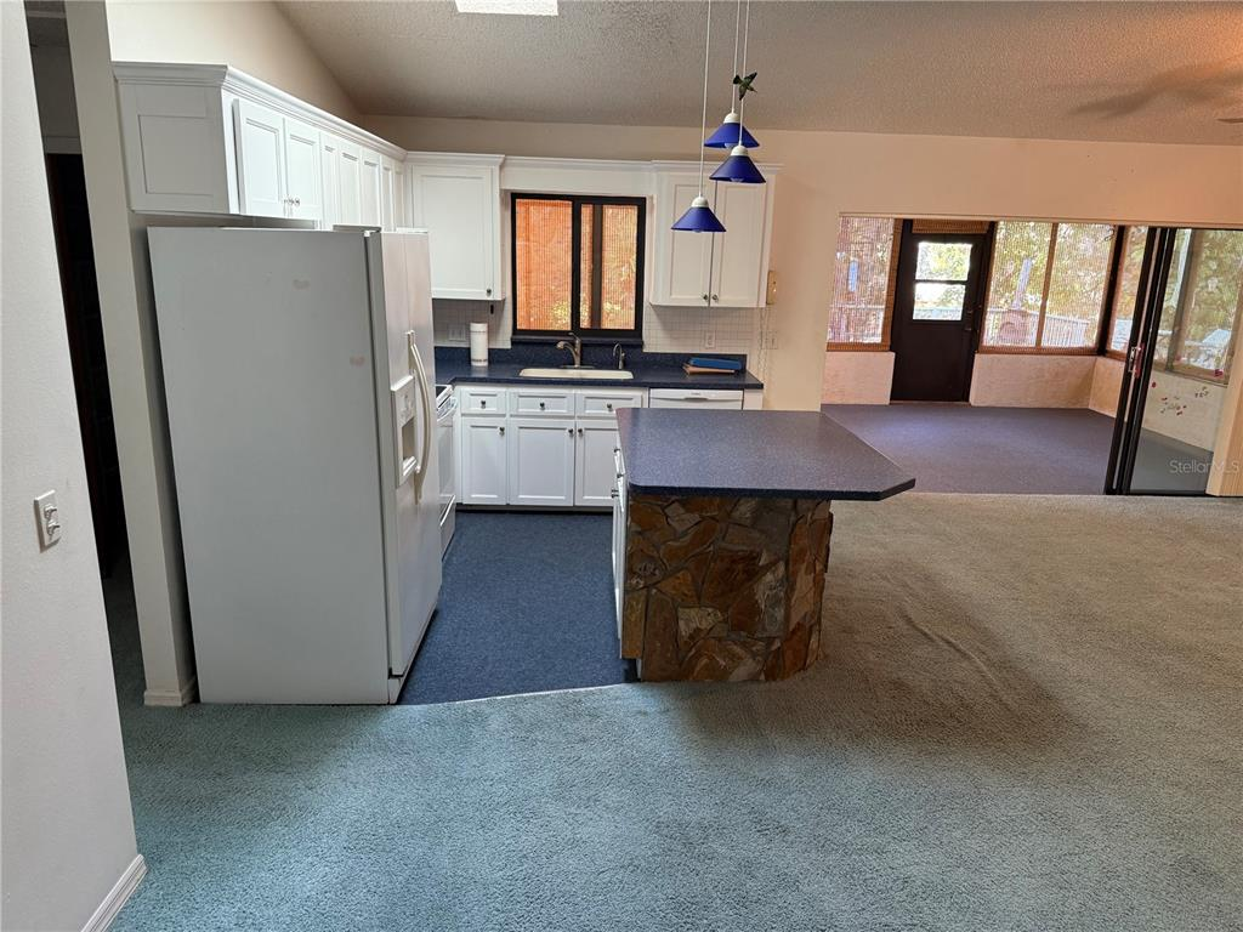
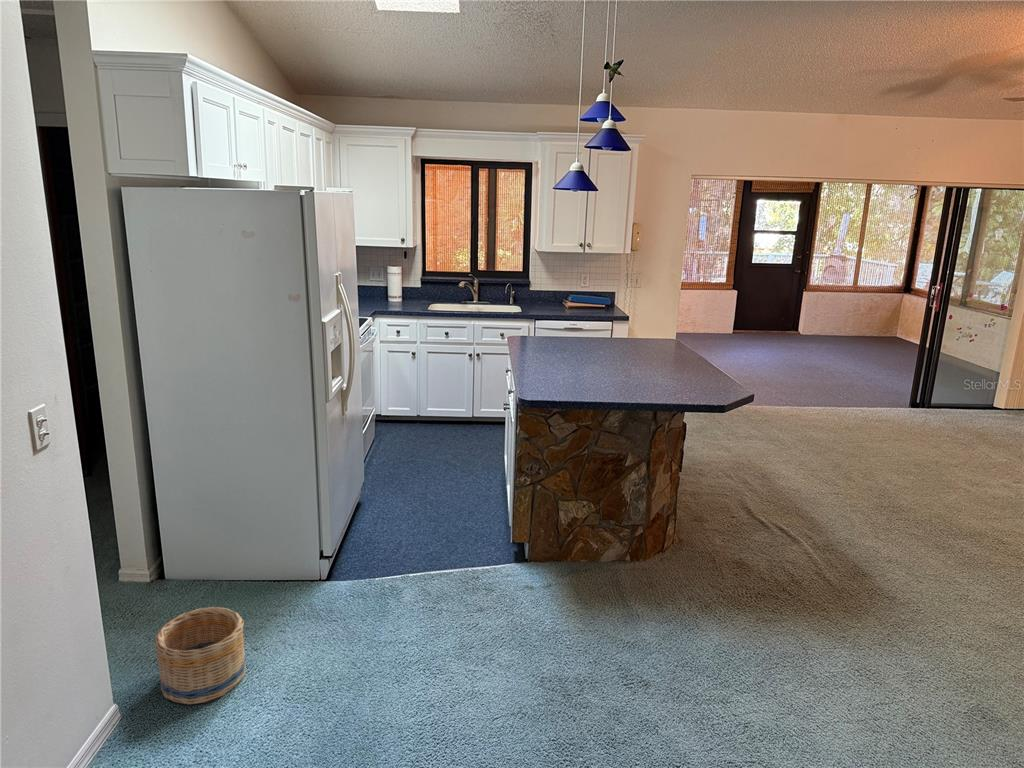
+ basket [153,606,247,706]
